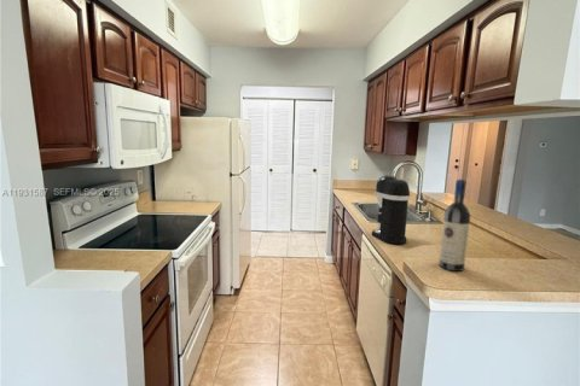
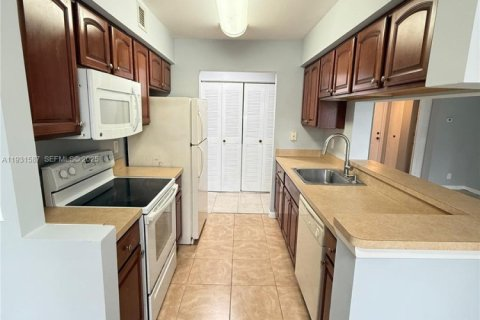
- wine bottle [437,179,471,273]
- coffee maker [371,174,411,245]
